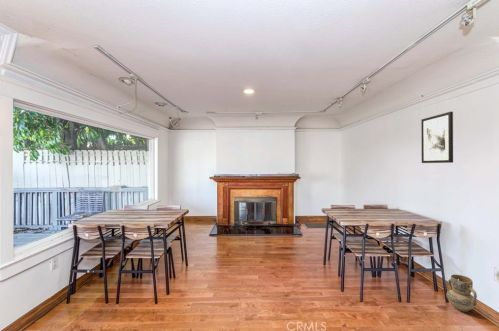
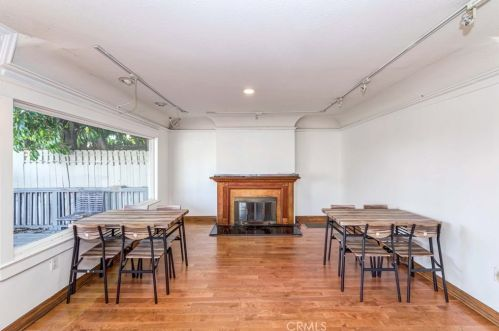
- ceramic jug [445,274,478,313]
- wall art [420,111,454,164]
